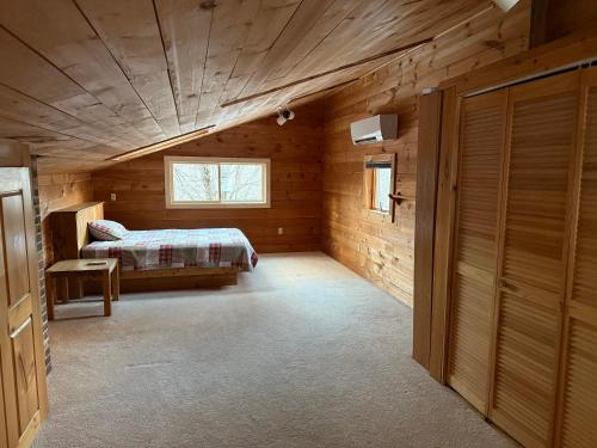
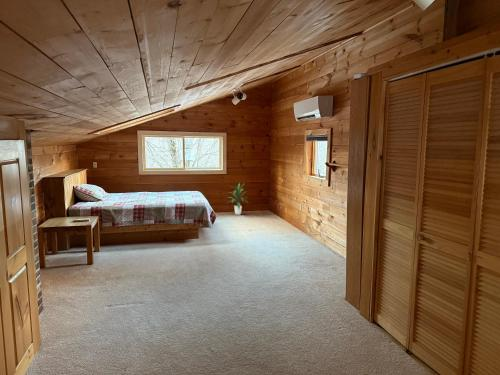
+ indoor plant [225,182,249,215]
